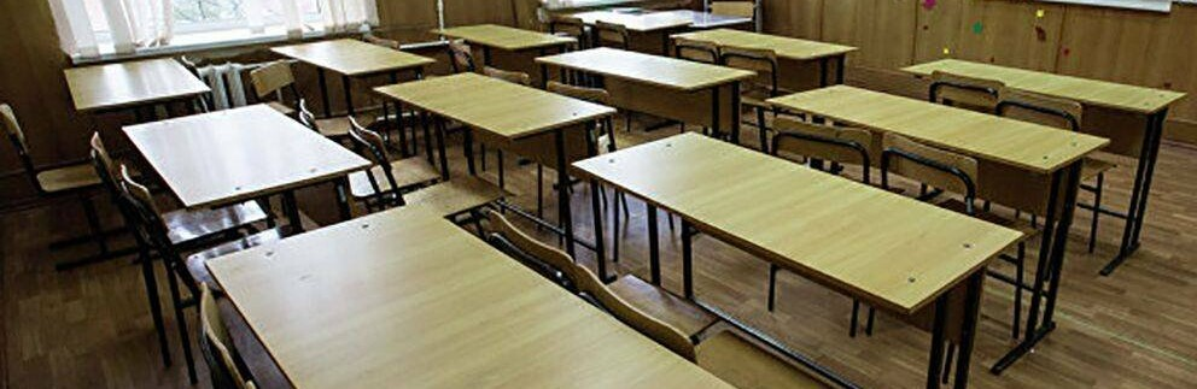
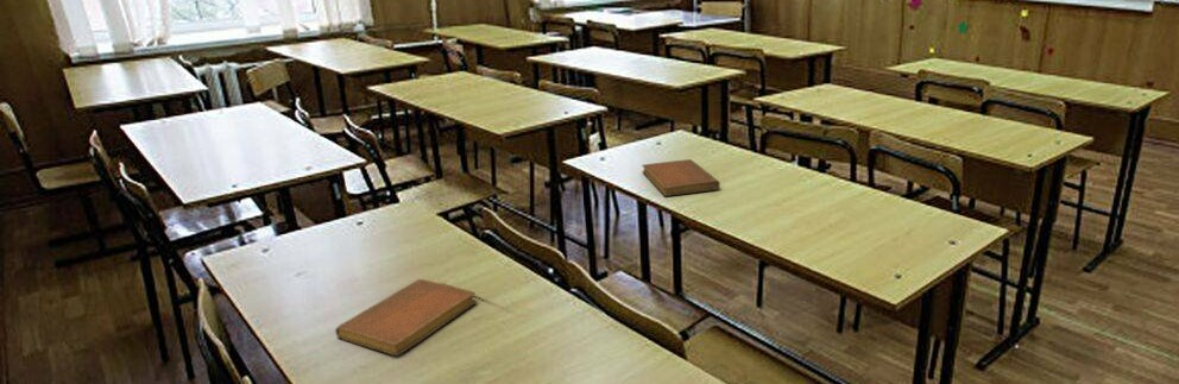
+ notebook [641,158,721,197]
+ notebook [334,278,478,357]
